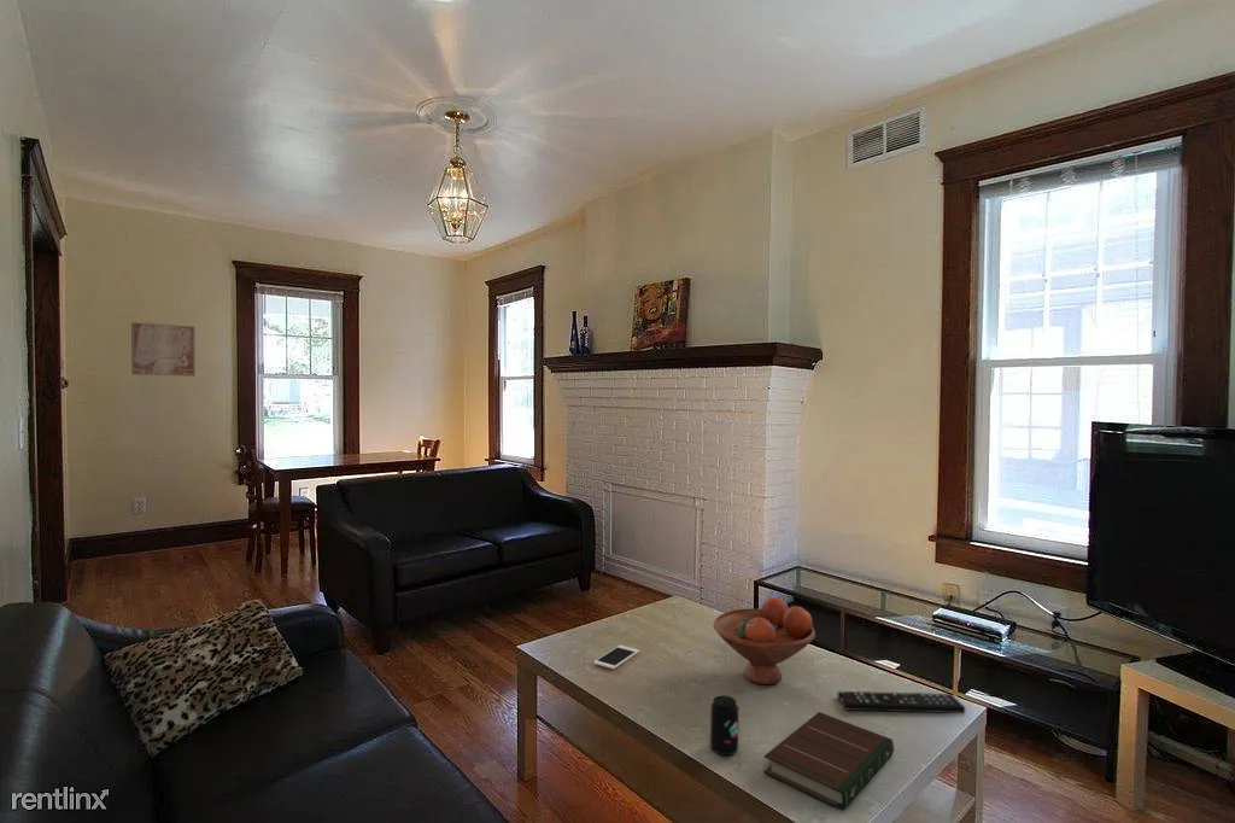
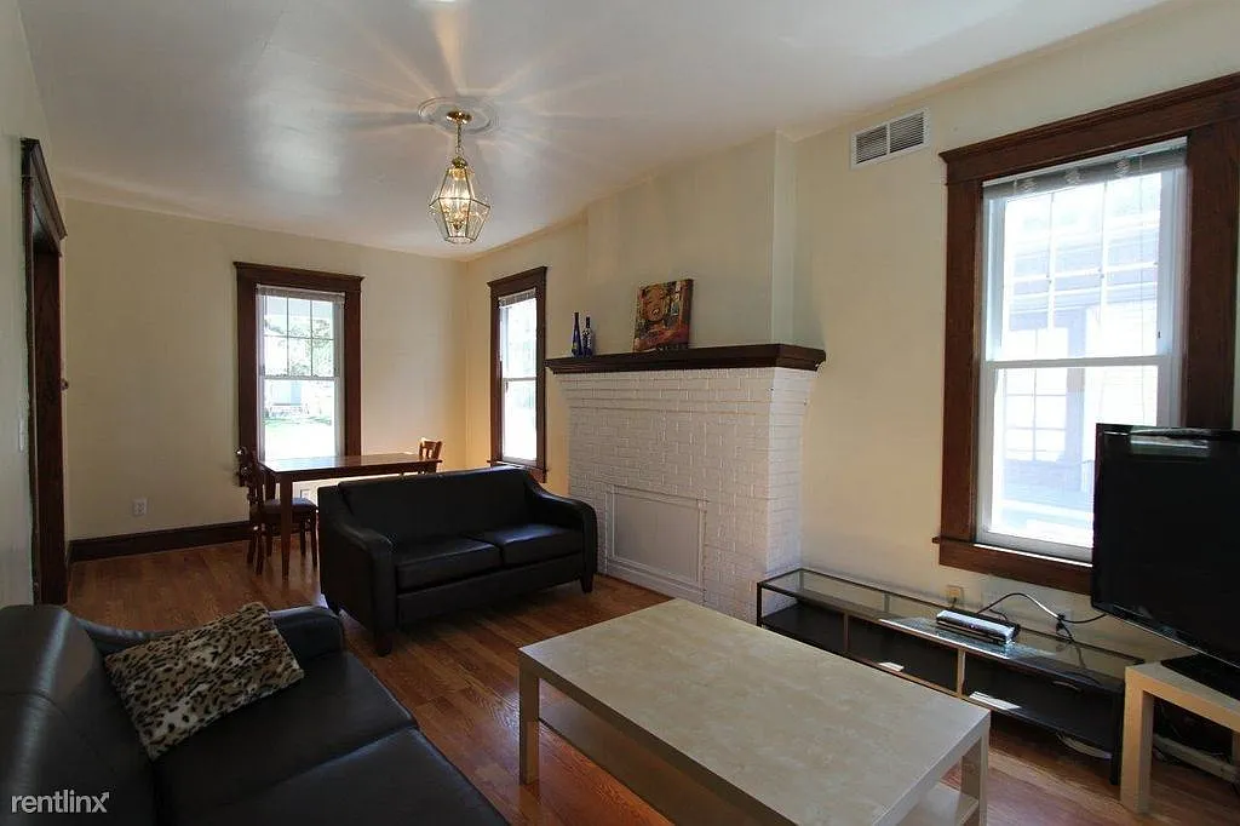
- fruit bowl [713,596,816,685]
- cell phone [592,644,640,670]
- beverage can [709,694,739,757]
- wall art [130,321,197,378]
- remote control [836,690,966,714]
- book [763,711,895,811]
